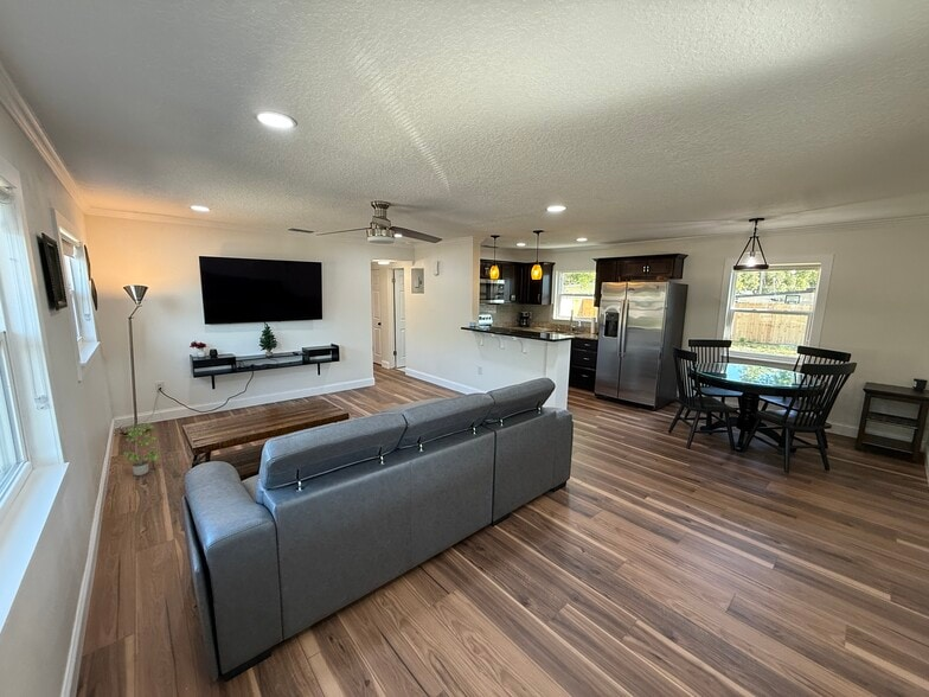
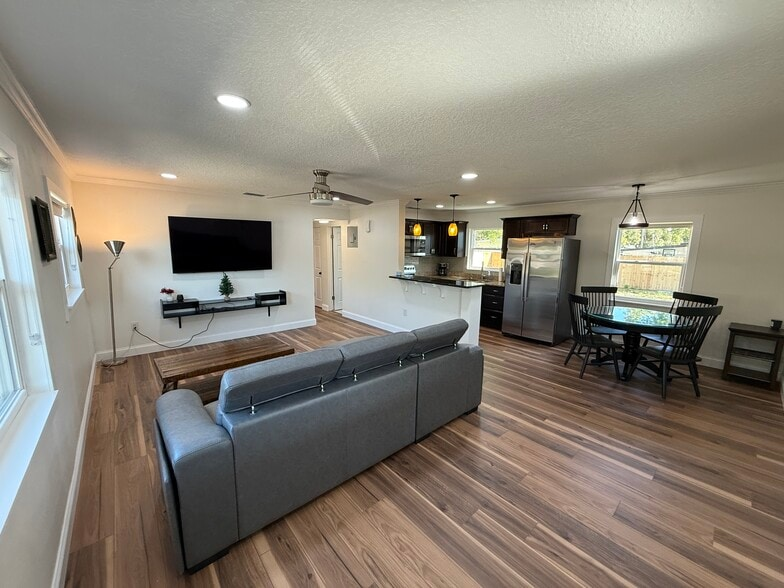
- potted plant [123,422,165,477]
